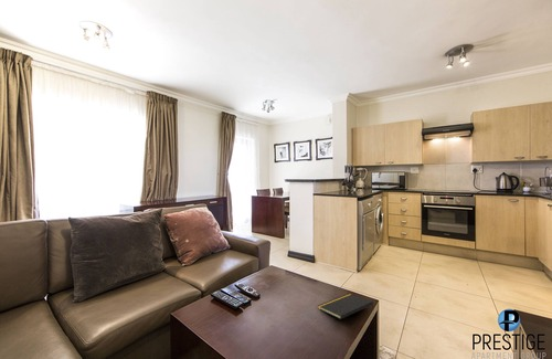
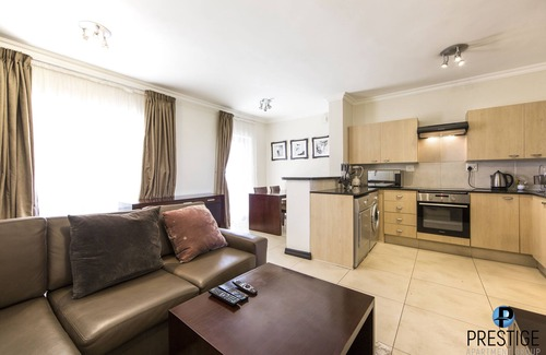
- notepad [317,293,374,320]
